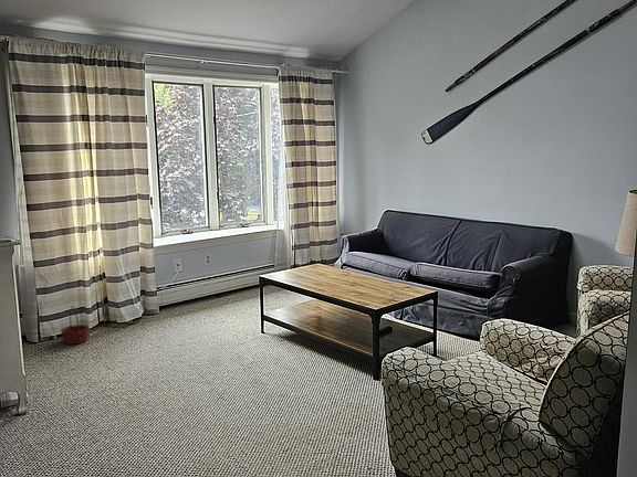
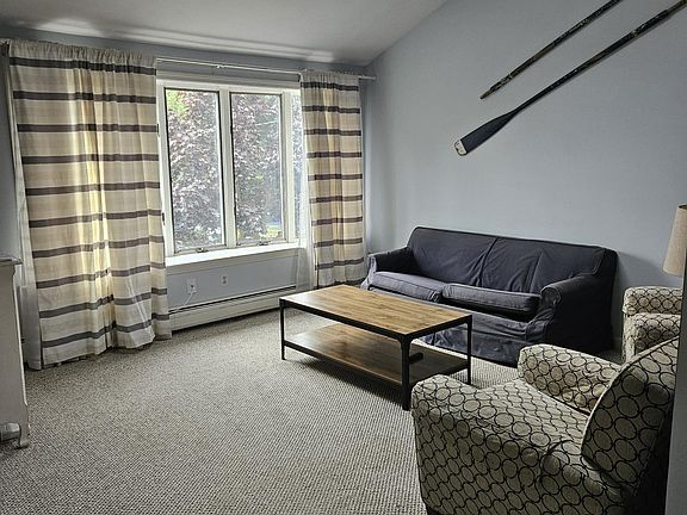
- basket [60,305,91,346]
